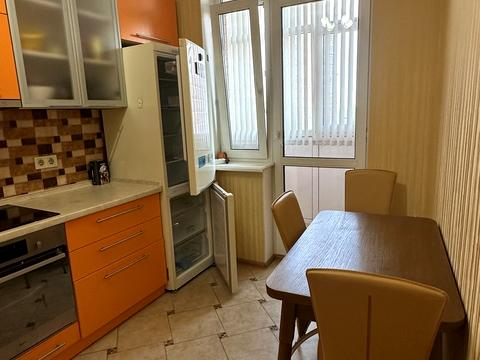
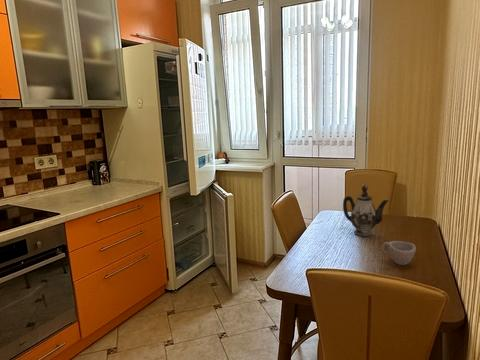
+ teapot [342,183,390,238]
+ cup [381,240,417,266]
